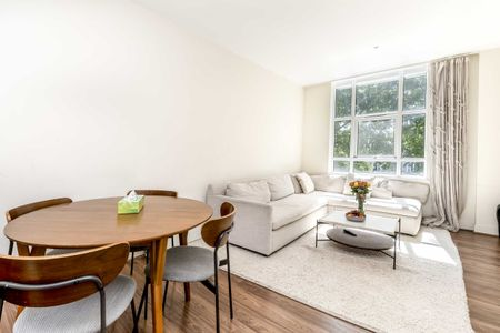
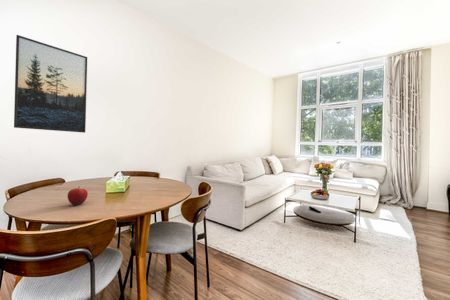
+ fruit [67,185,89,206]
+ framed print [13,34,88,134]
